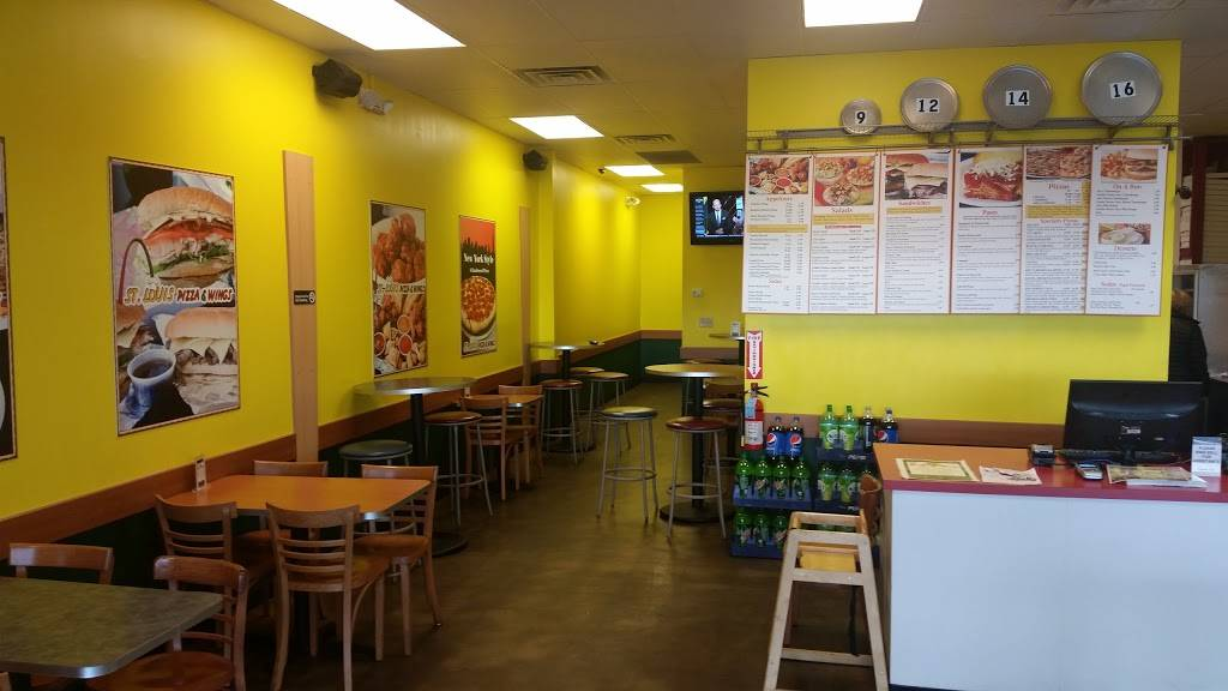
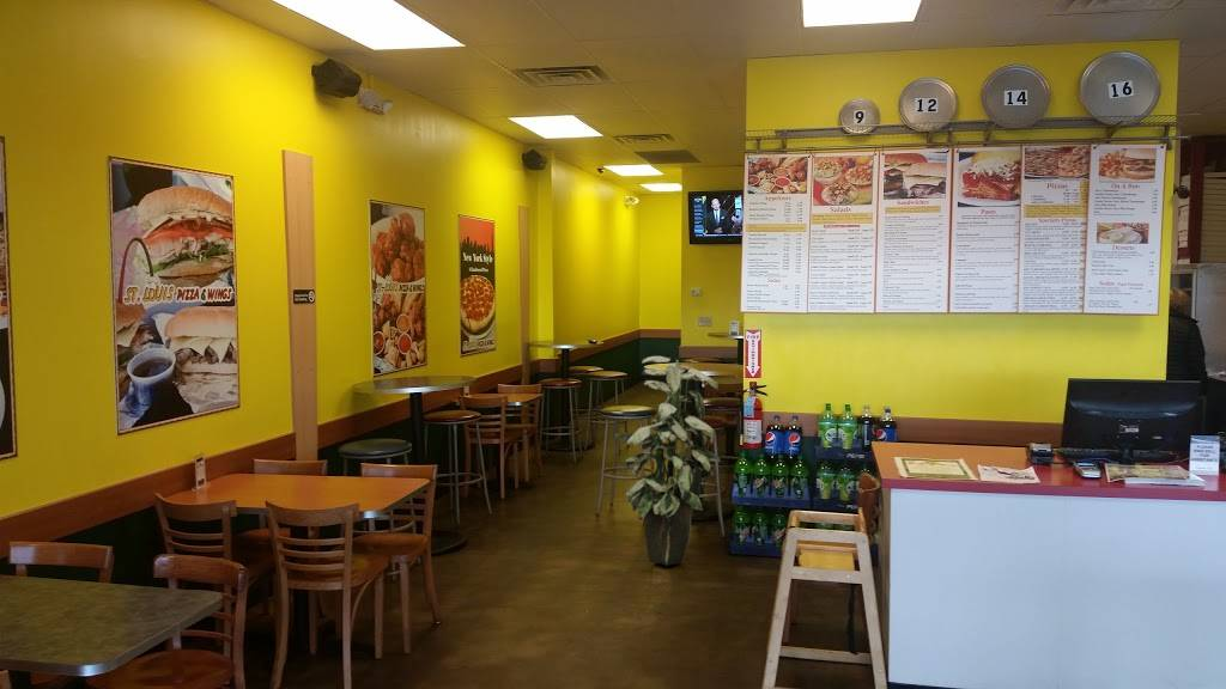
+ indoor plant [614,355,722,566]
